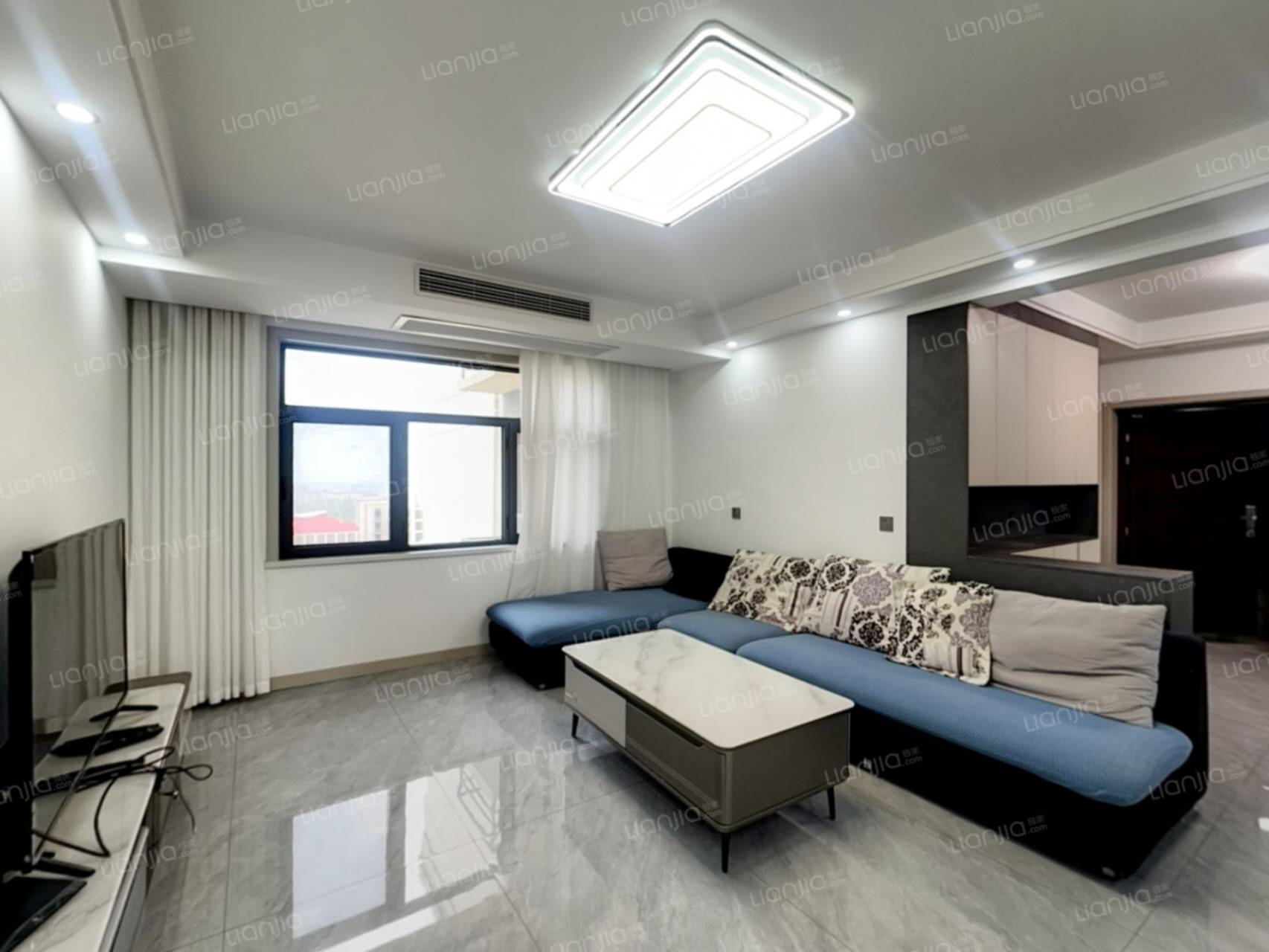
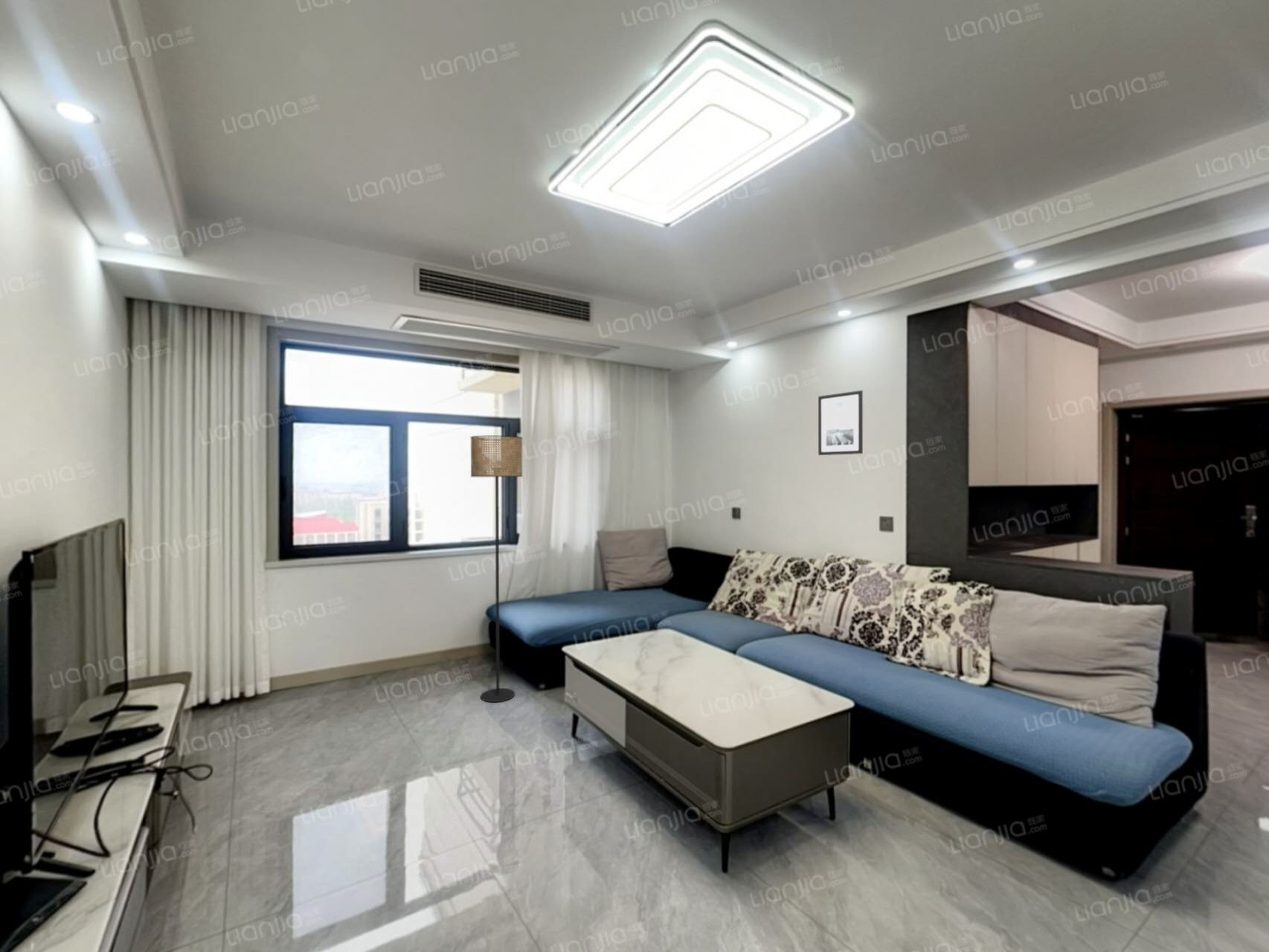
+ floor lamp [470,435,524,703]
+ wall art [817,390,864,456]
